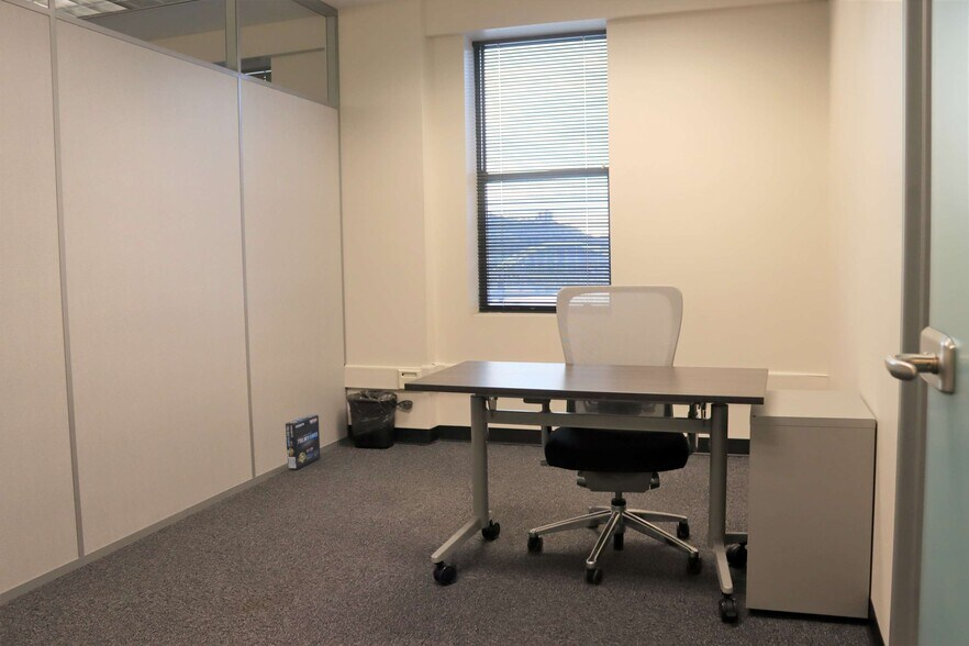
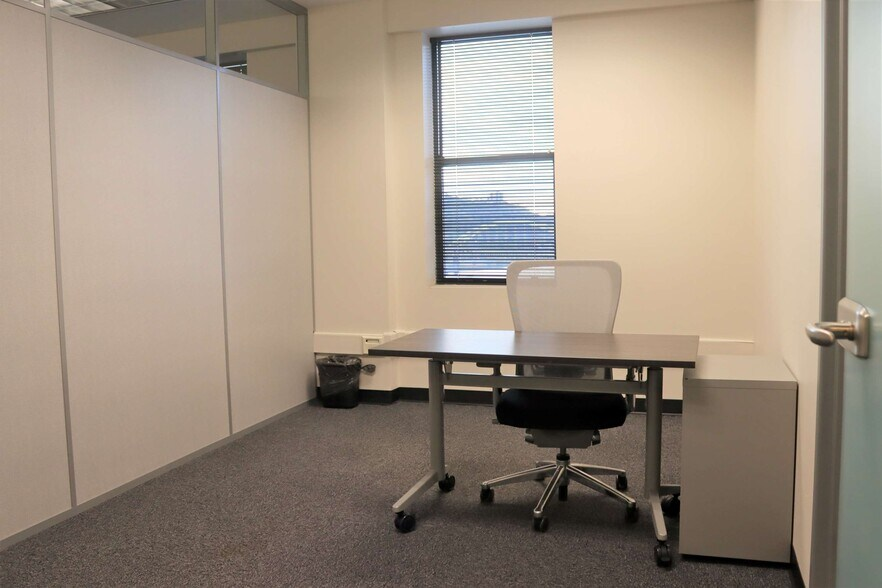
- box [285,414,321,470]
